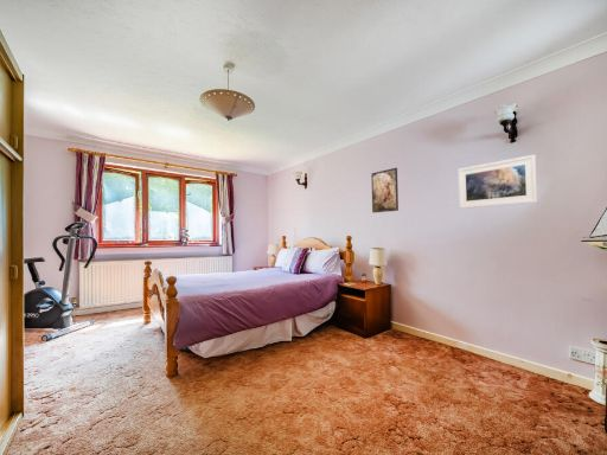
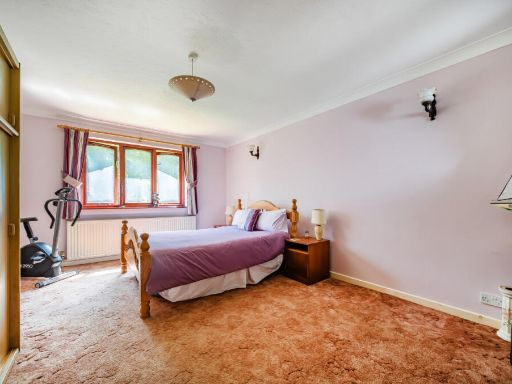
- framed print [371,167,400,213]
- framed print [456,154,538,210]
